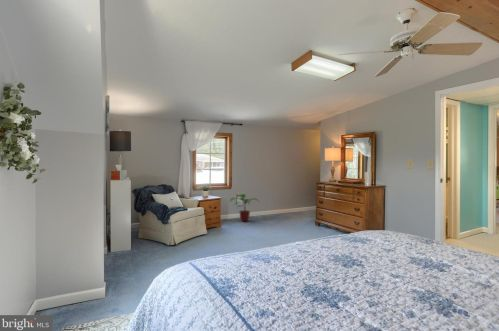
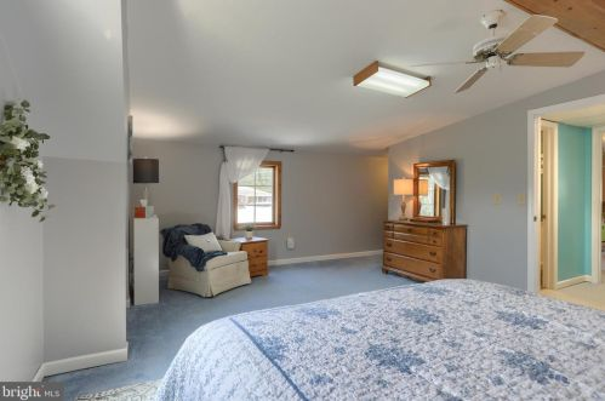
- potted plant [229,193,261,223]
